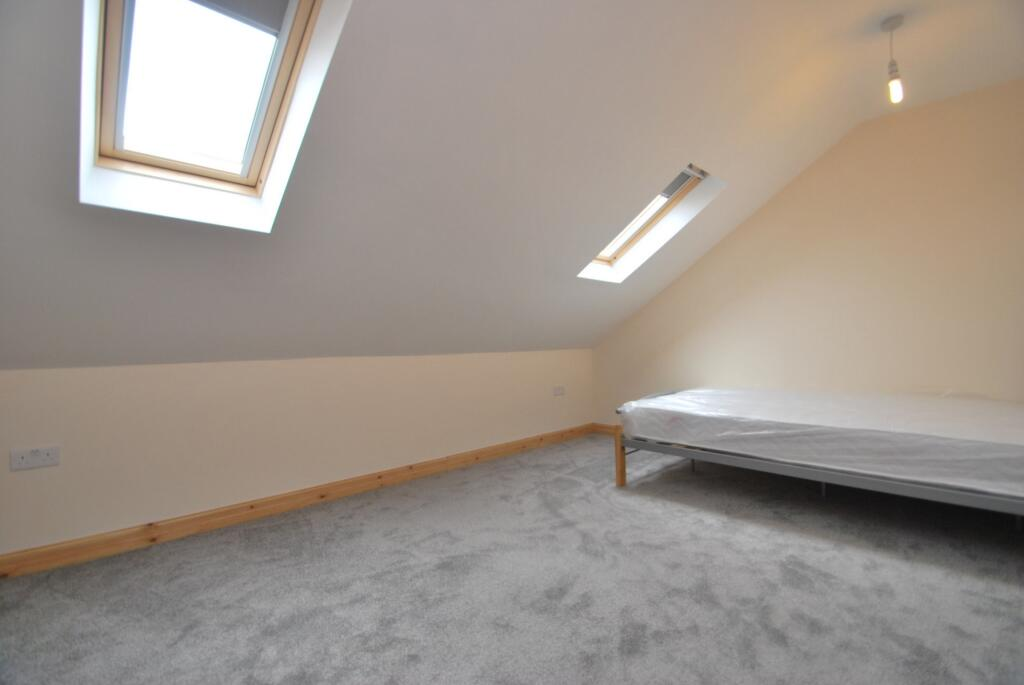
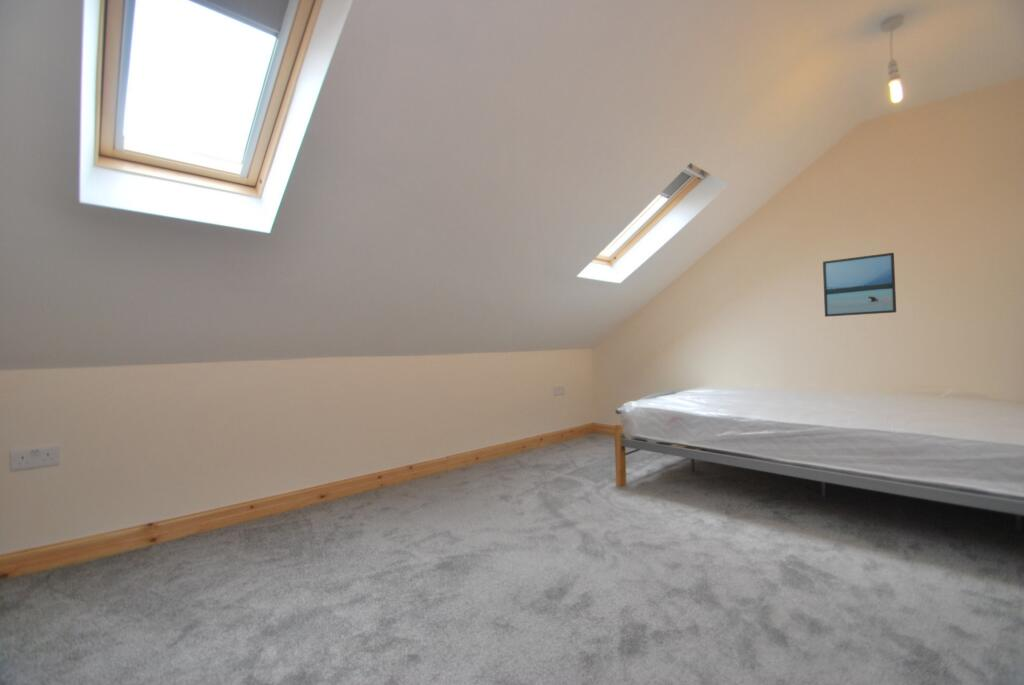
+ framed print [822,252,897,318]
